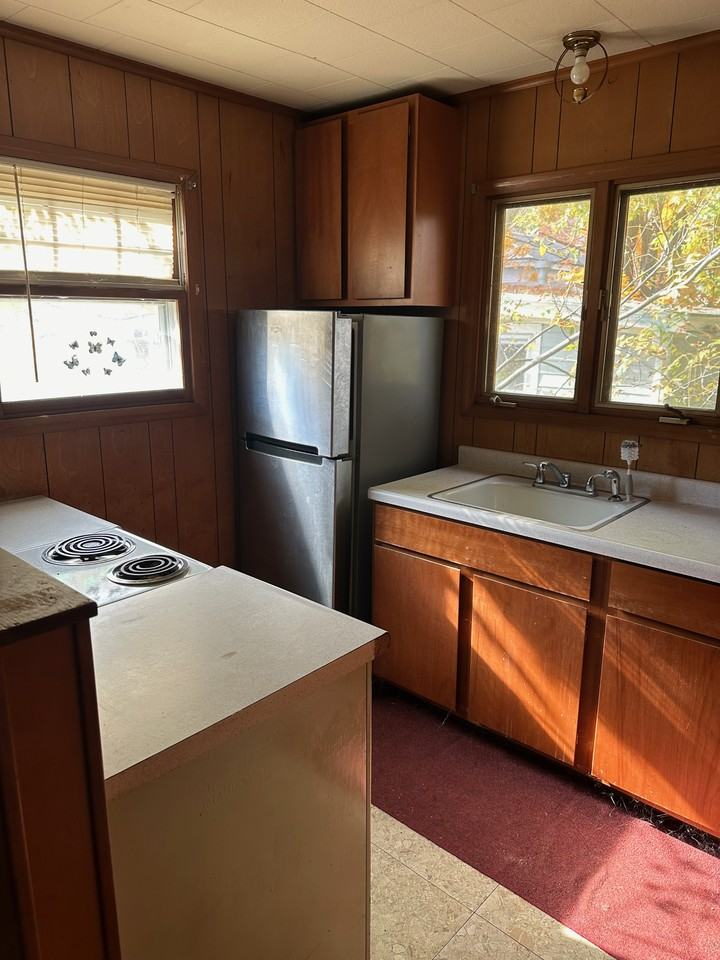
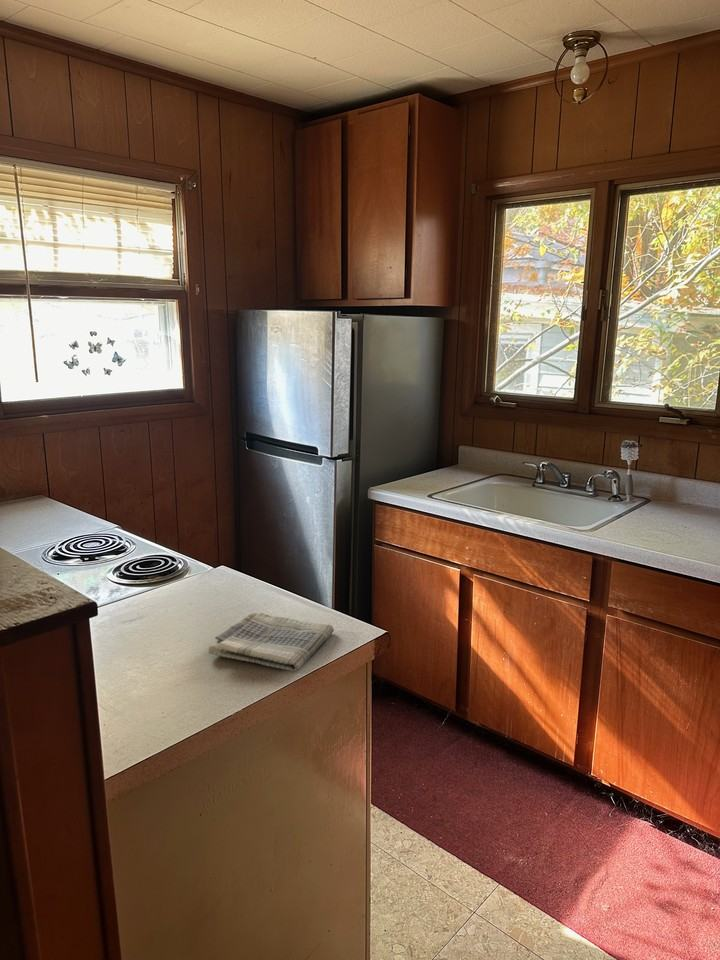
+ dish towel [207,611,335,673]
